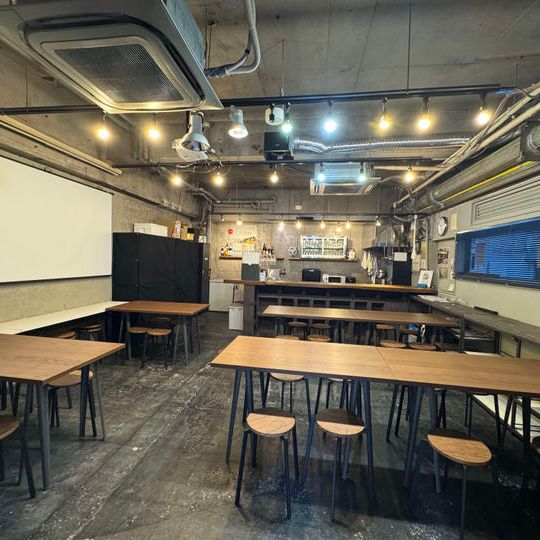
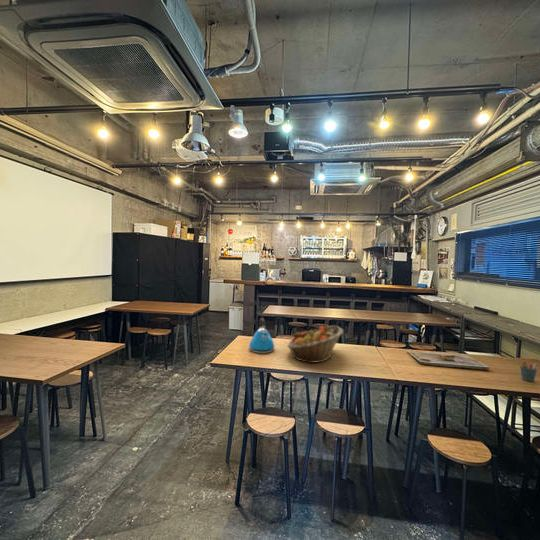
+ pen holder [519,360,538,383]
+ cutting board [406,350,490,371]
+ kettle [248,316,275,354]
+ fruit basket [287,325,344,364]
